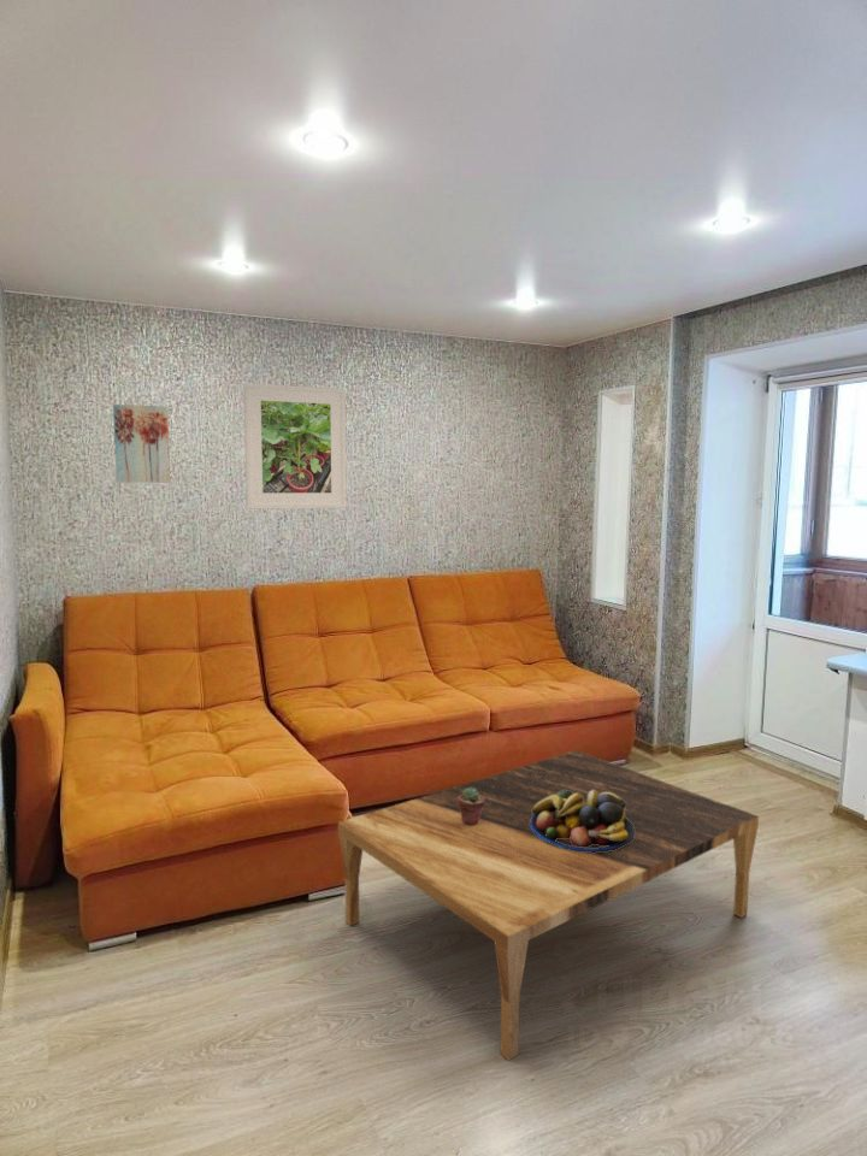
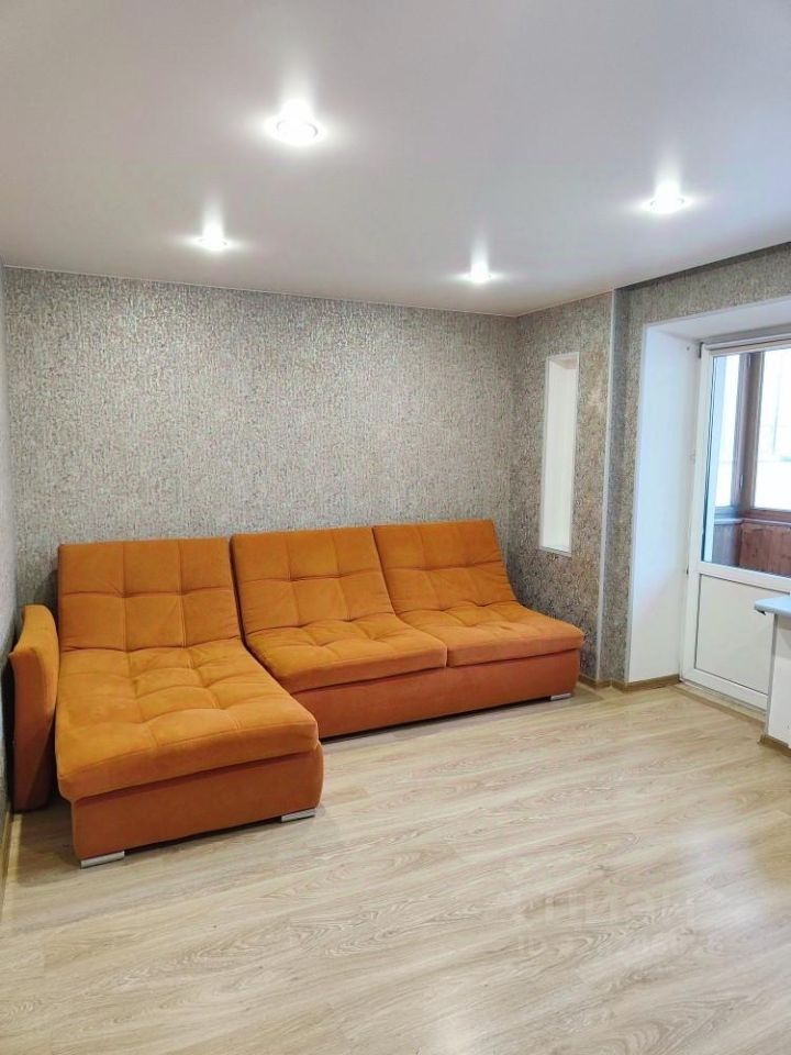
- coffee table [337,749,760,1062]
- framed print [242,382,348,511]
- wall art [112,403,171,484]
- potted succulent [458,788,485,826]
- fruit bowl [530,790,635,853]
